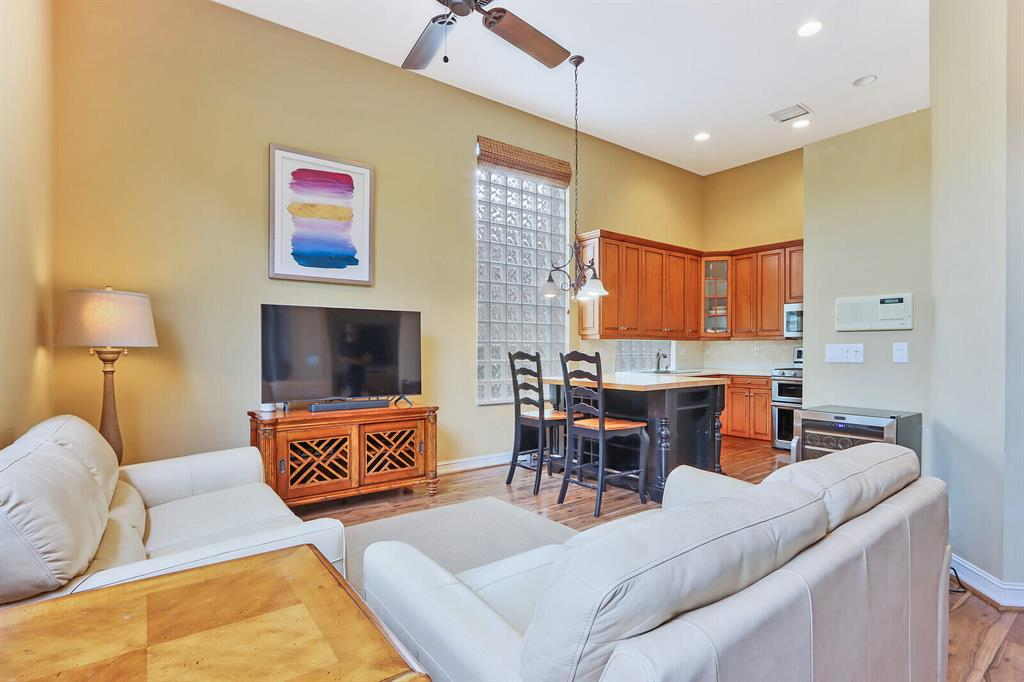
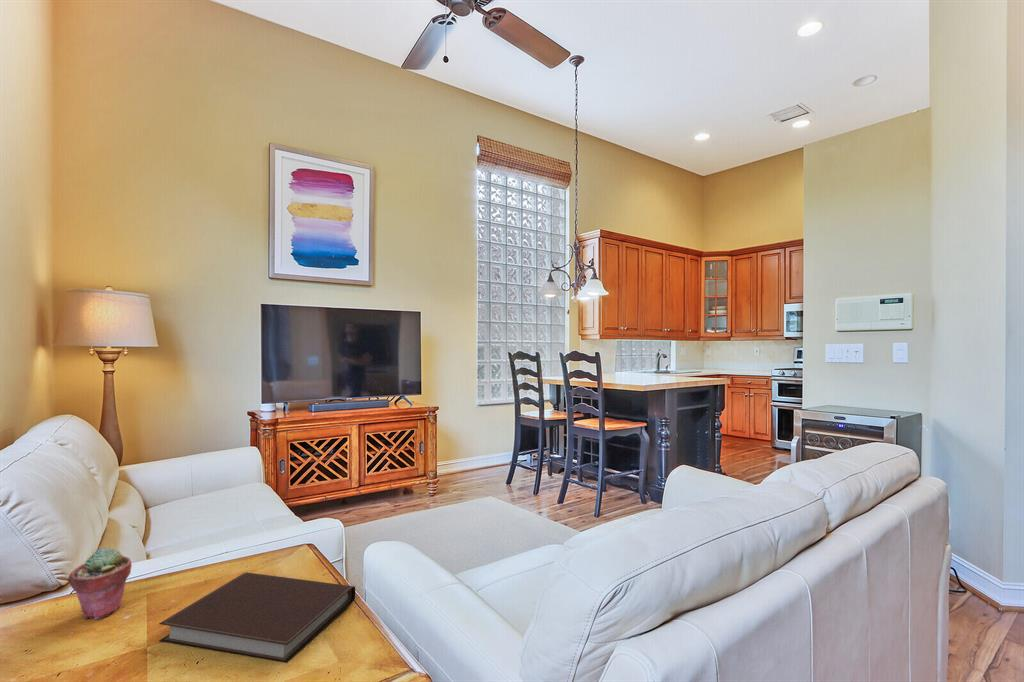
+ notebook [158,571,356,664]
+ potted succulent [68,547,133,620]
